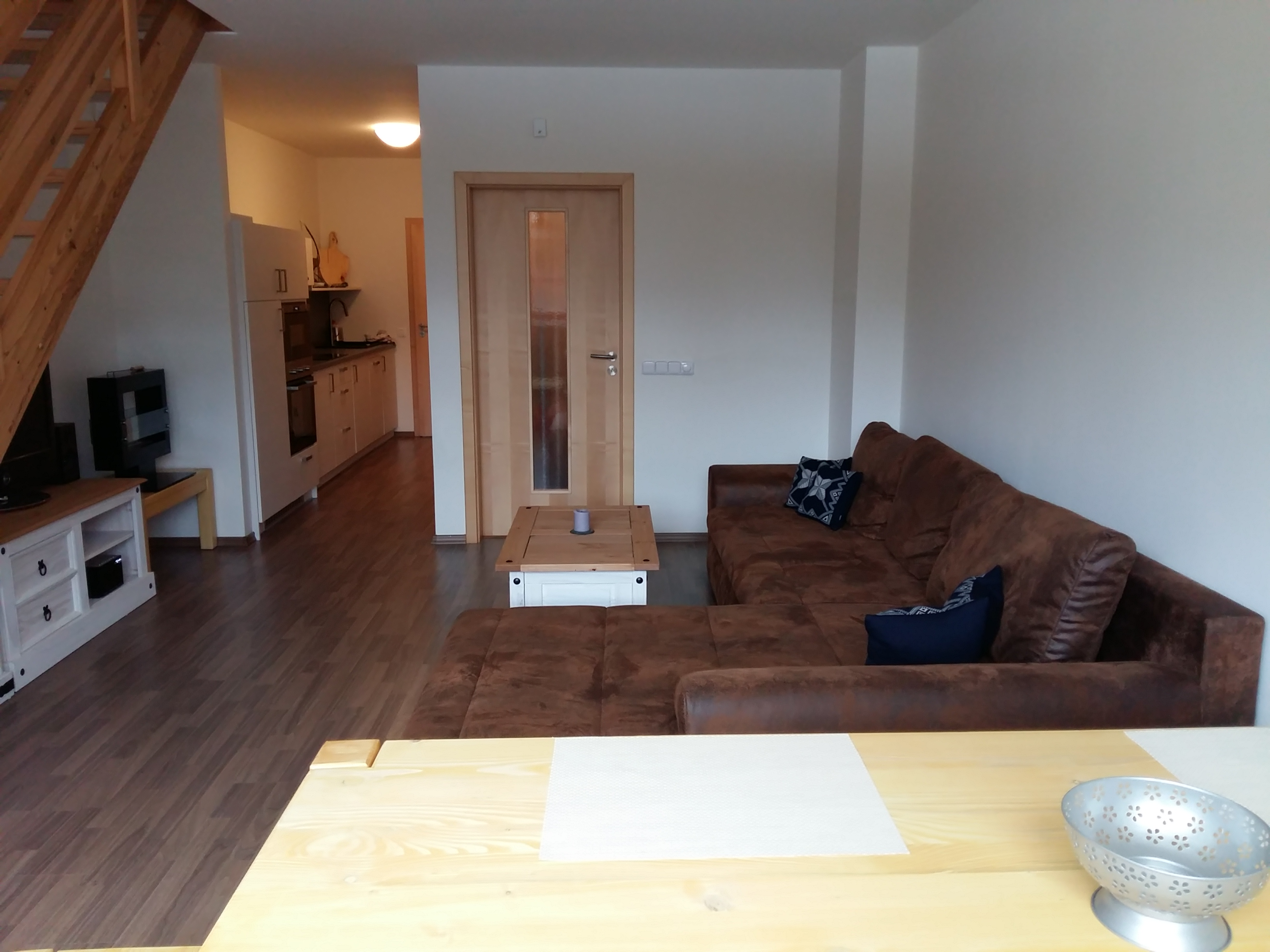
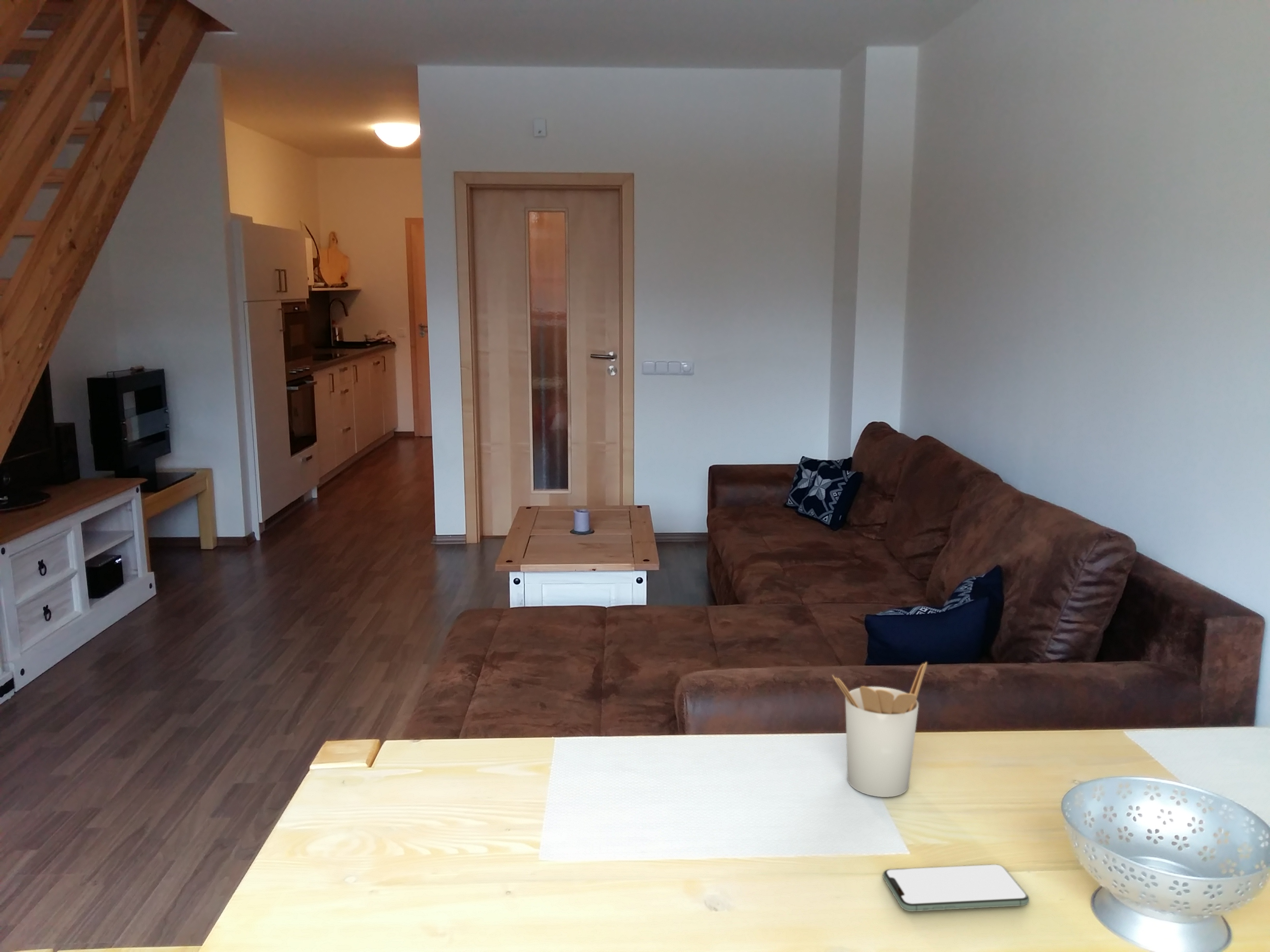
+ smartphone [882,864,1030,912]
+ utensil holder [832,661,928,798]
